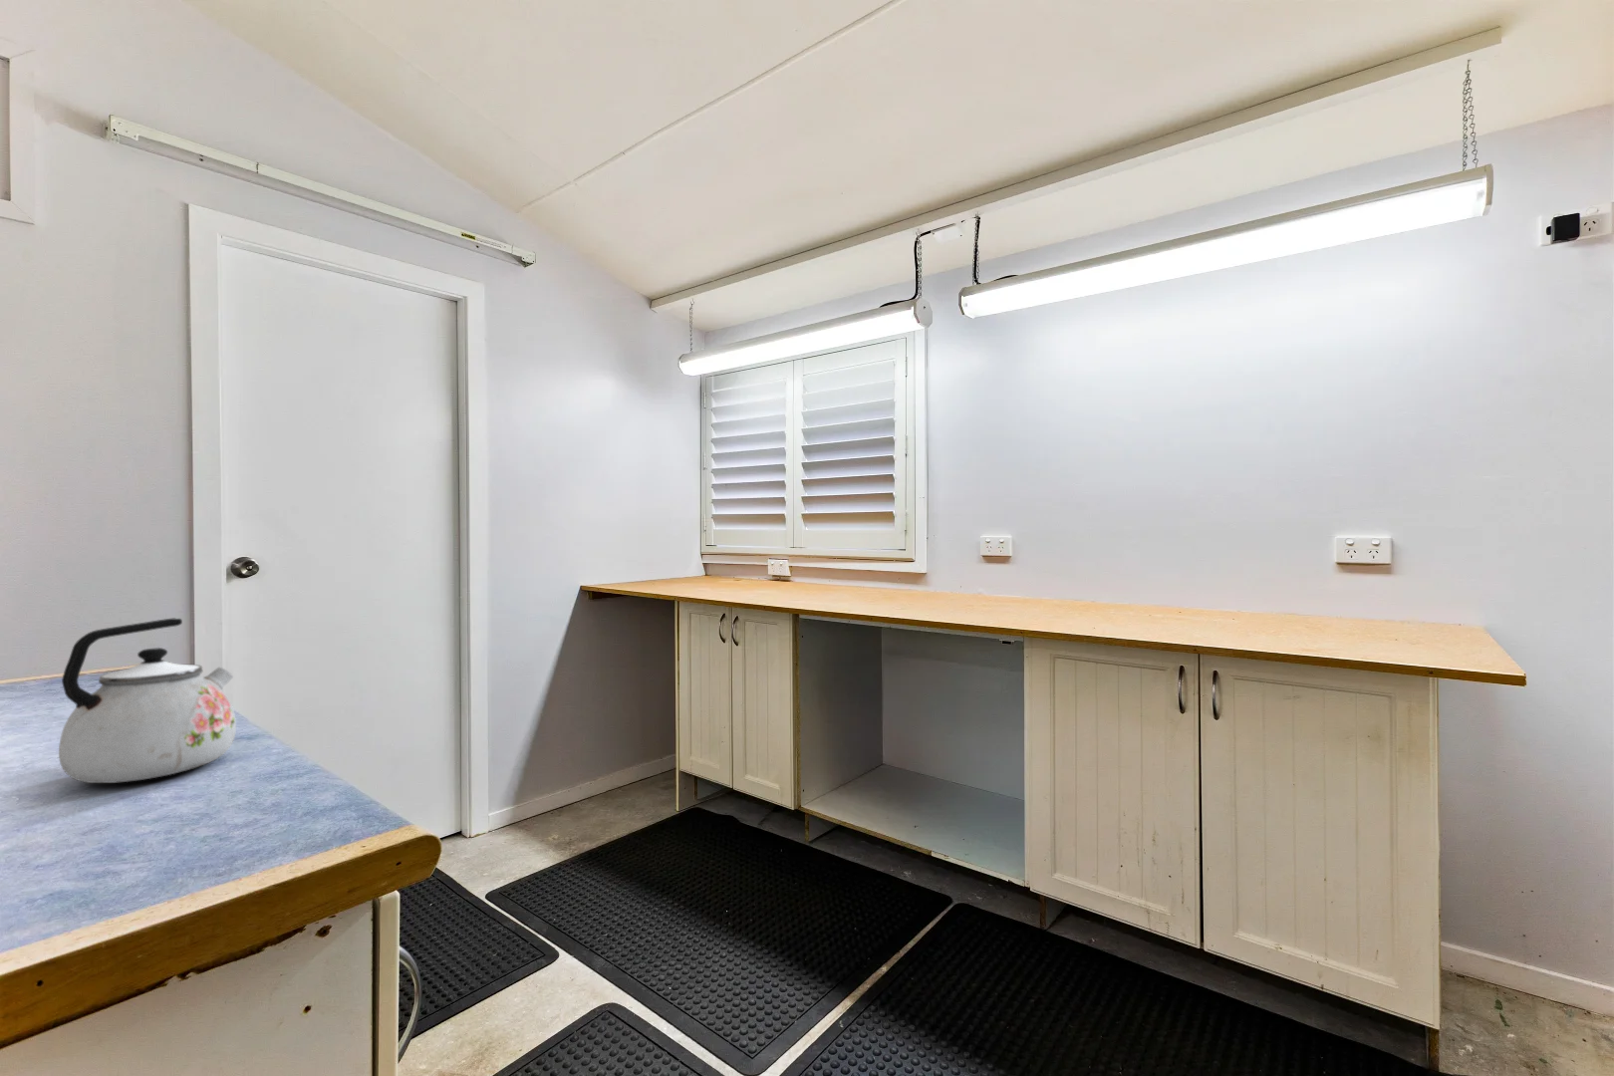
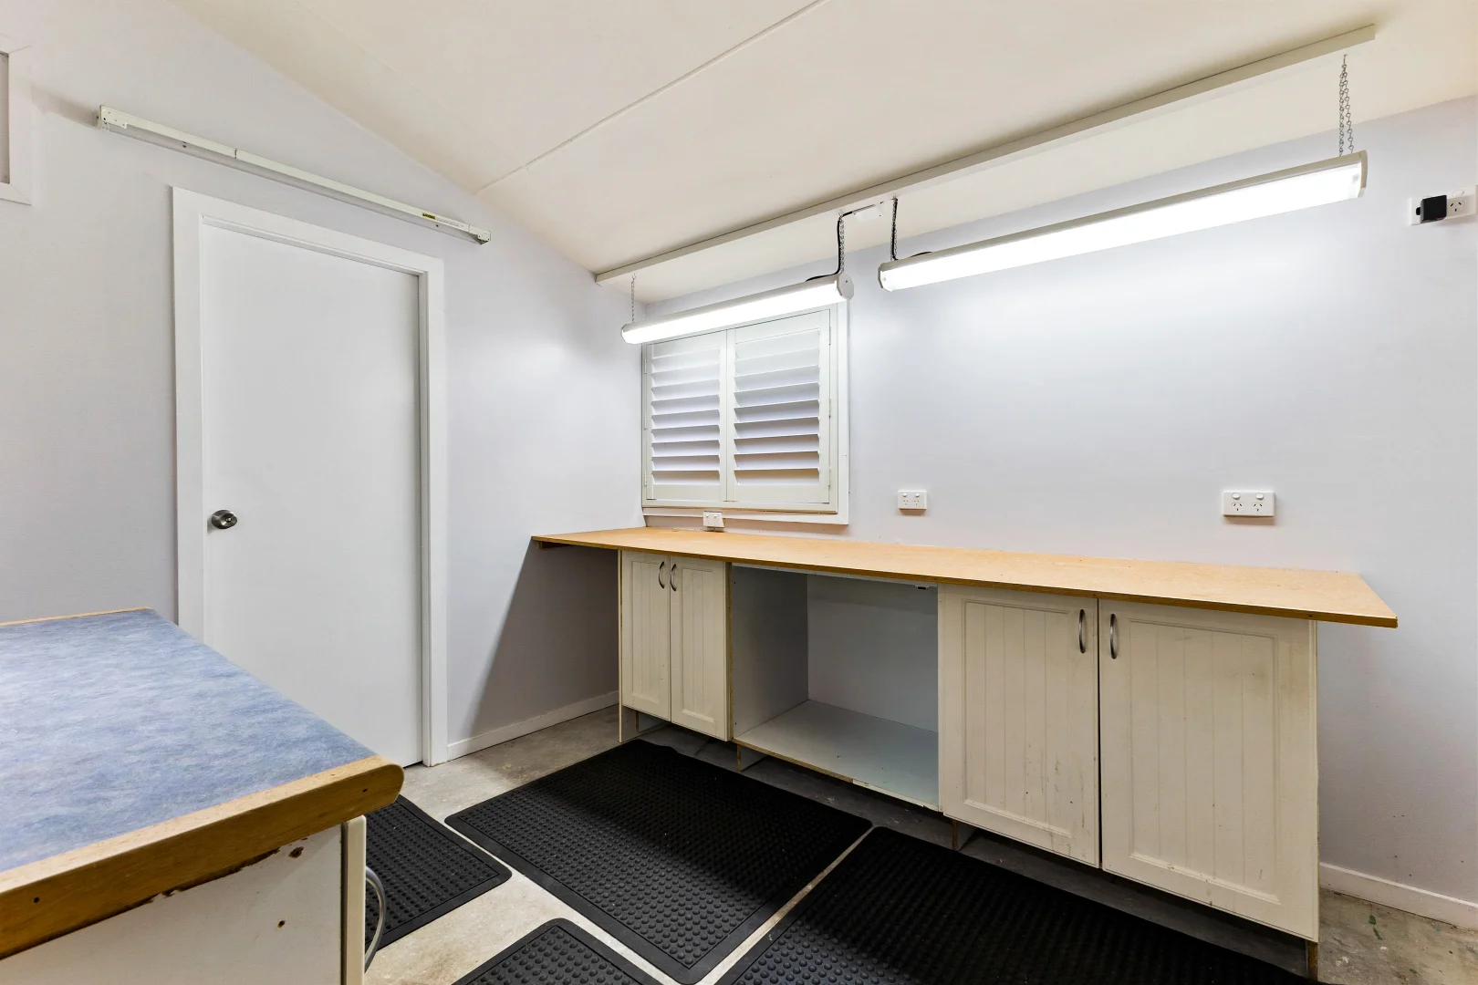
- kettle [58,617,237,784]
